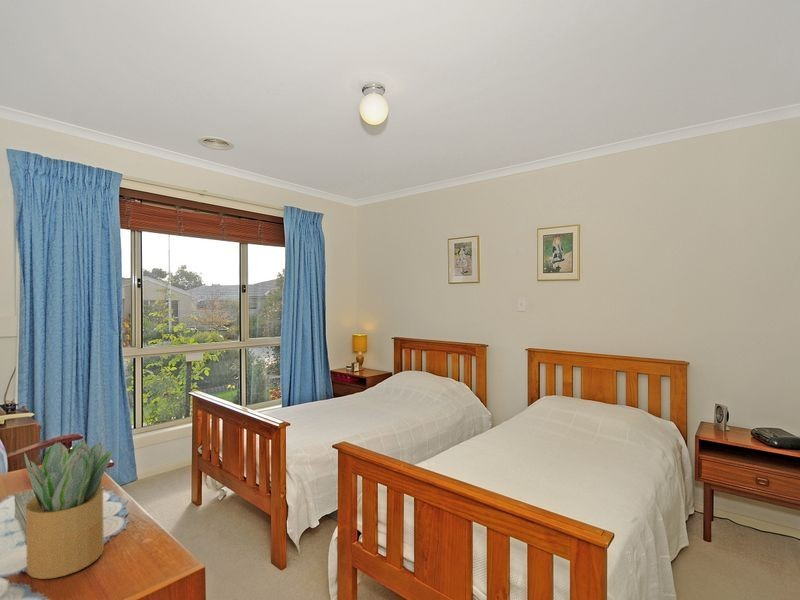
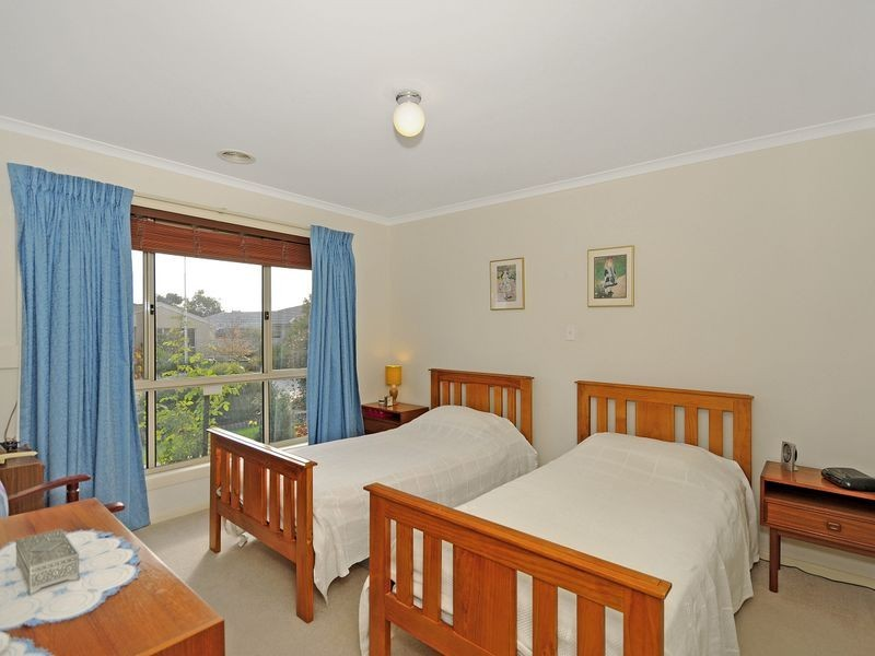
- potted plant [23,439,114,580]
